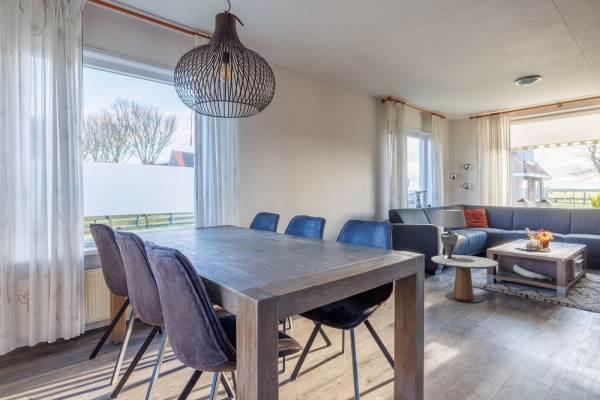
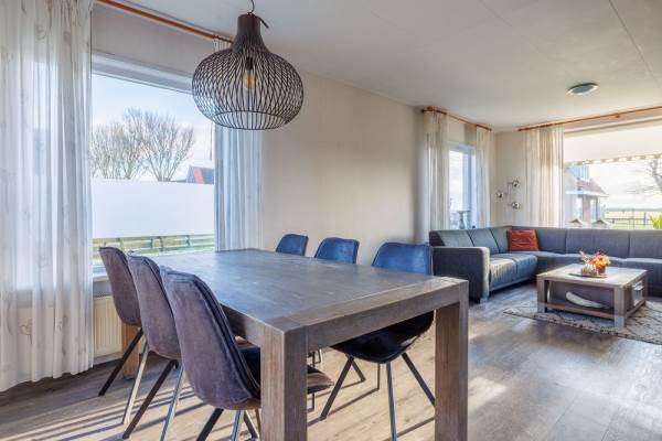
- side table [430,254,499,304]
- table lamp [432,209,468,259]
